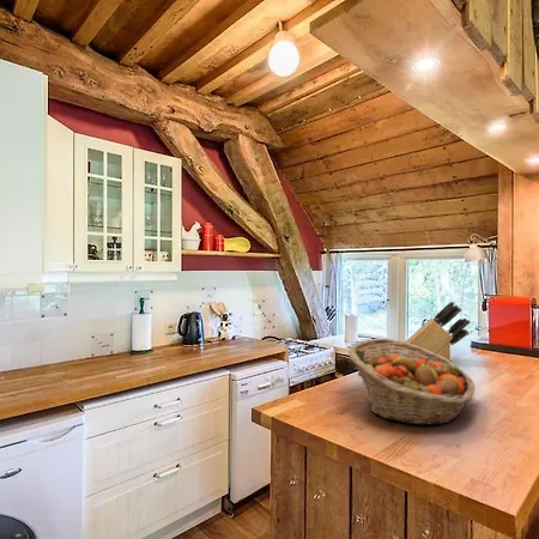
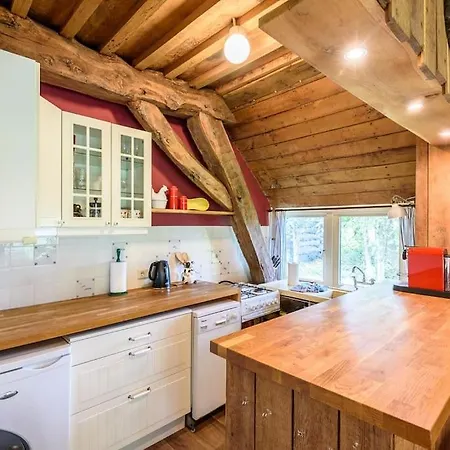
- fruit basket [347,338,477,426]
- knife block [404,301,472,362]
